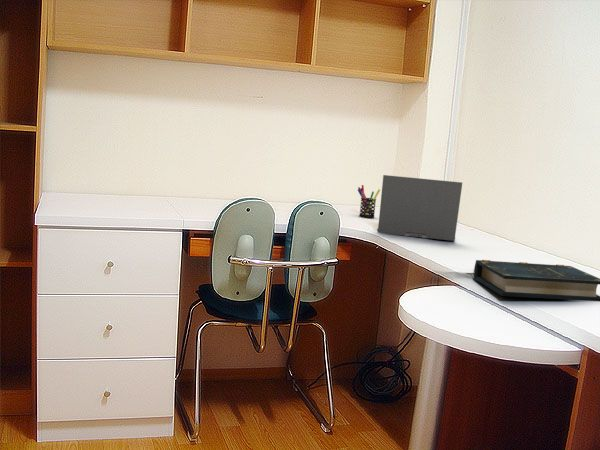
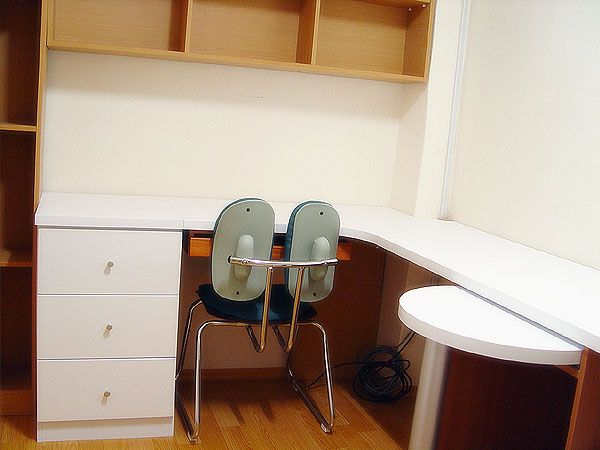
- book [473,259,600,302]
- pen holder [357,184,381,219]
- laptop [376,174,463,242]
